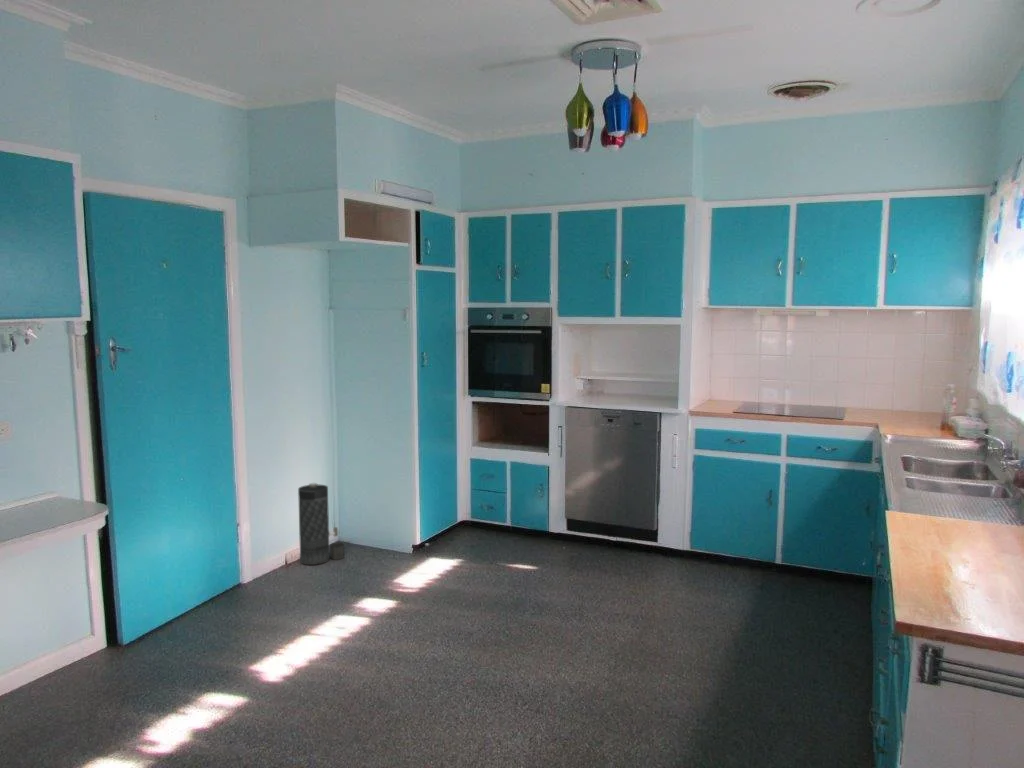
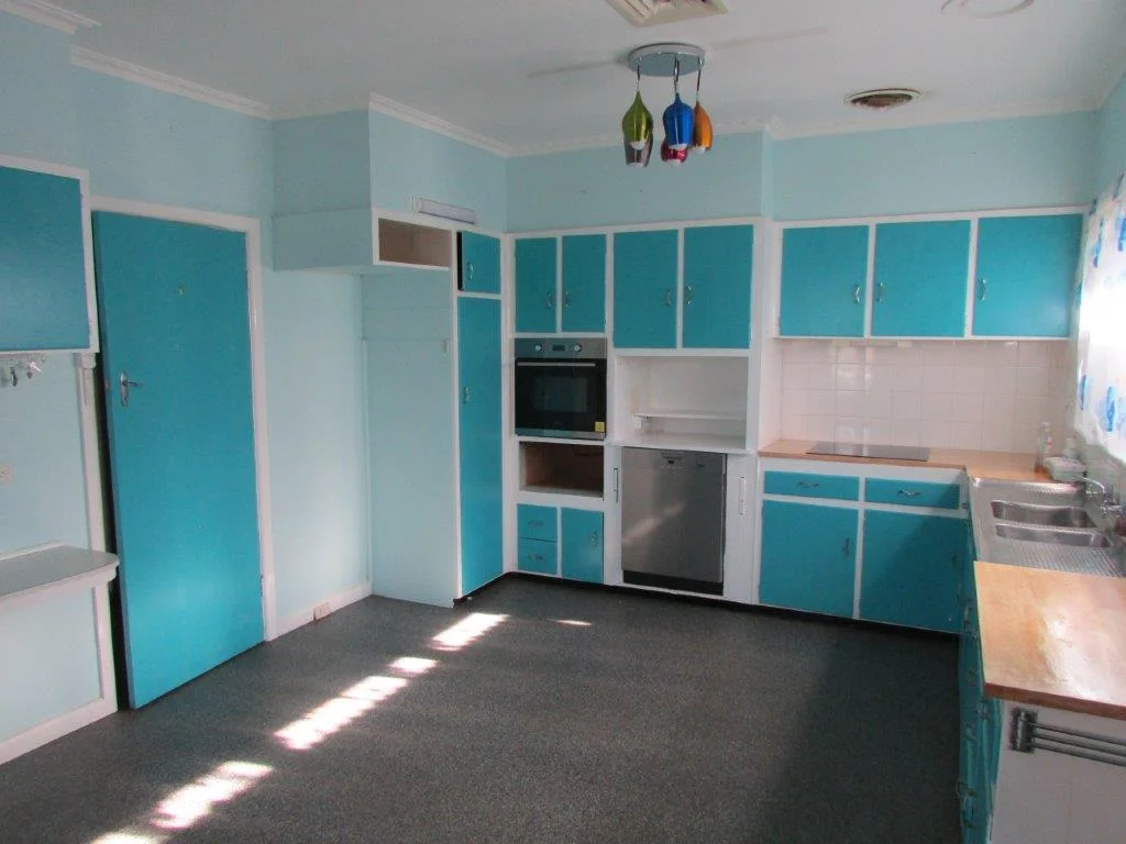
- canister [297,482,345,566]
